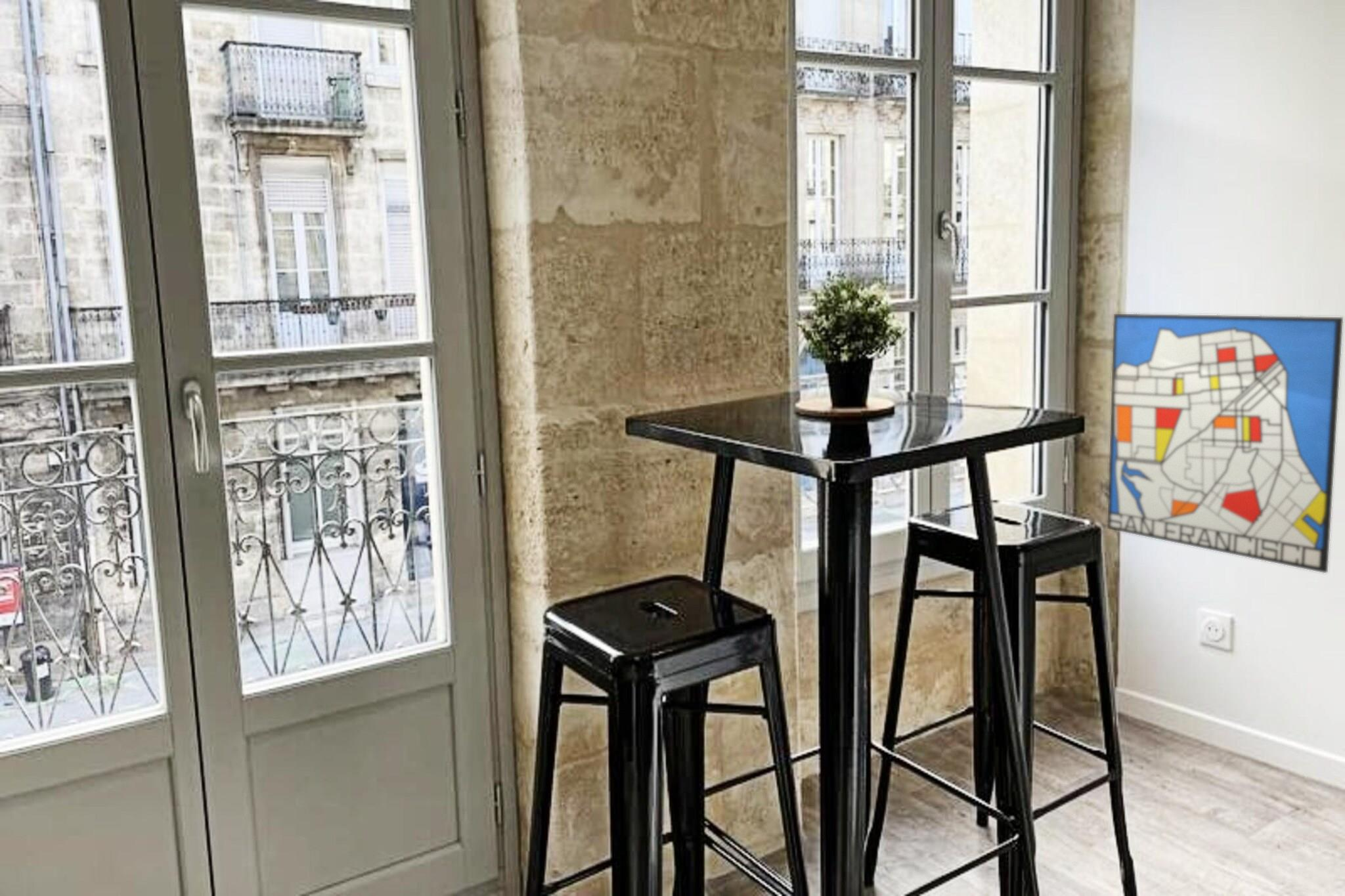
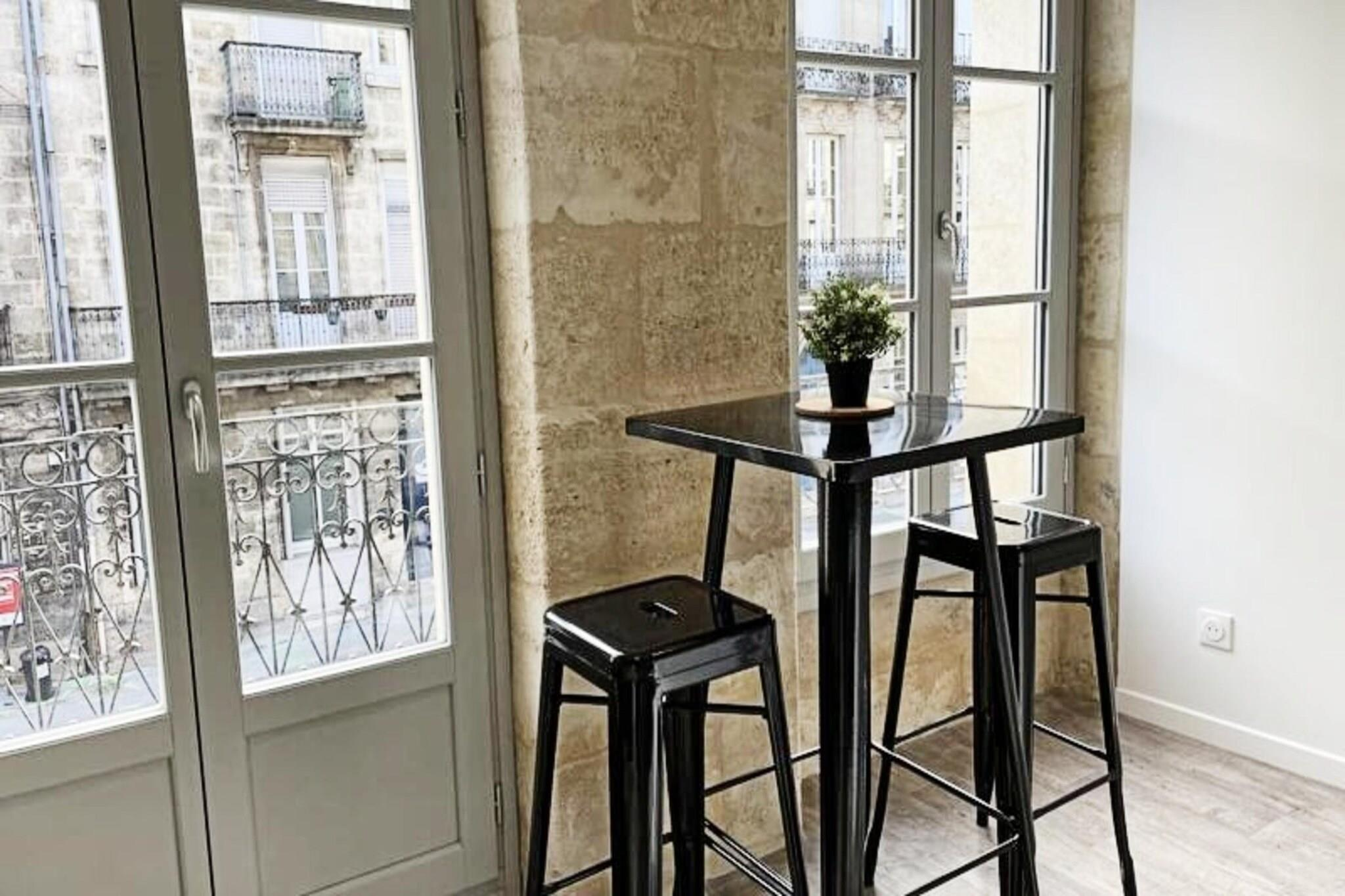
- wall art [1107,313,1344,574]
